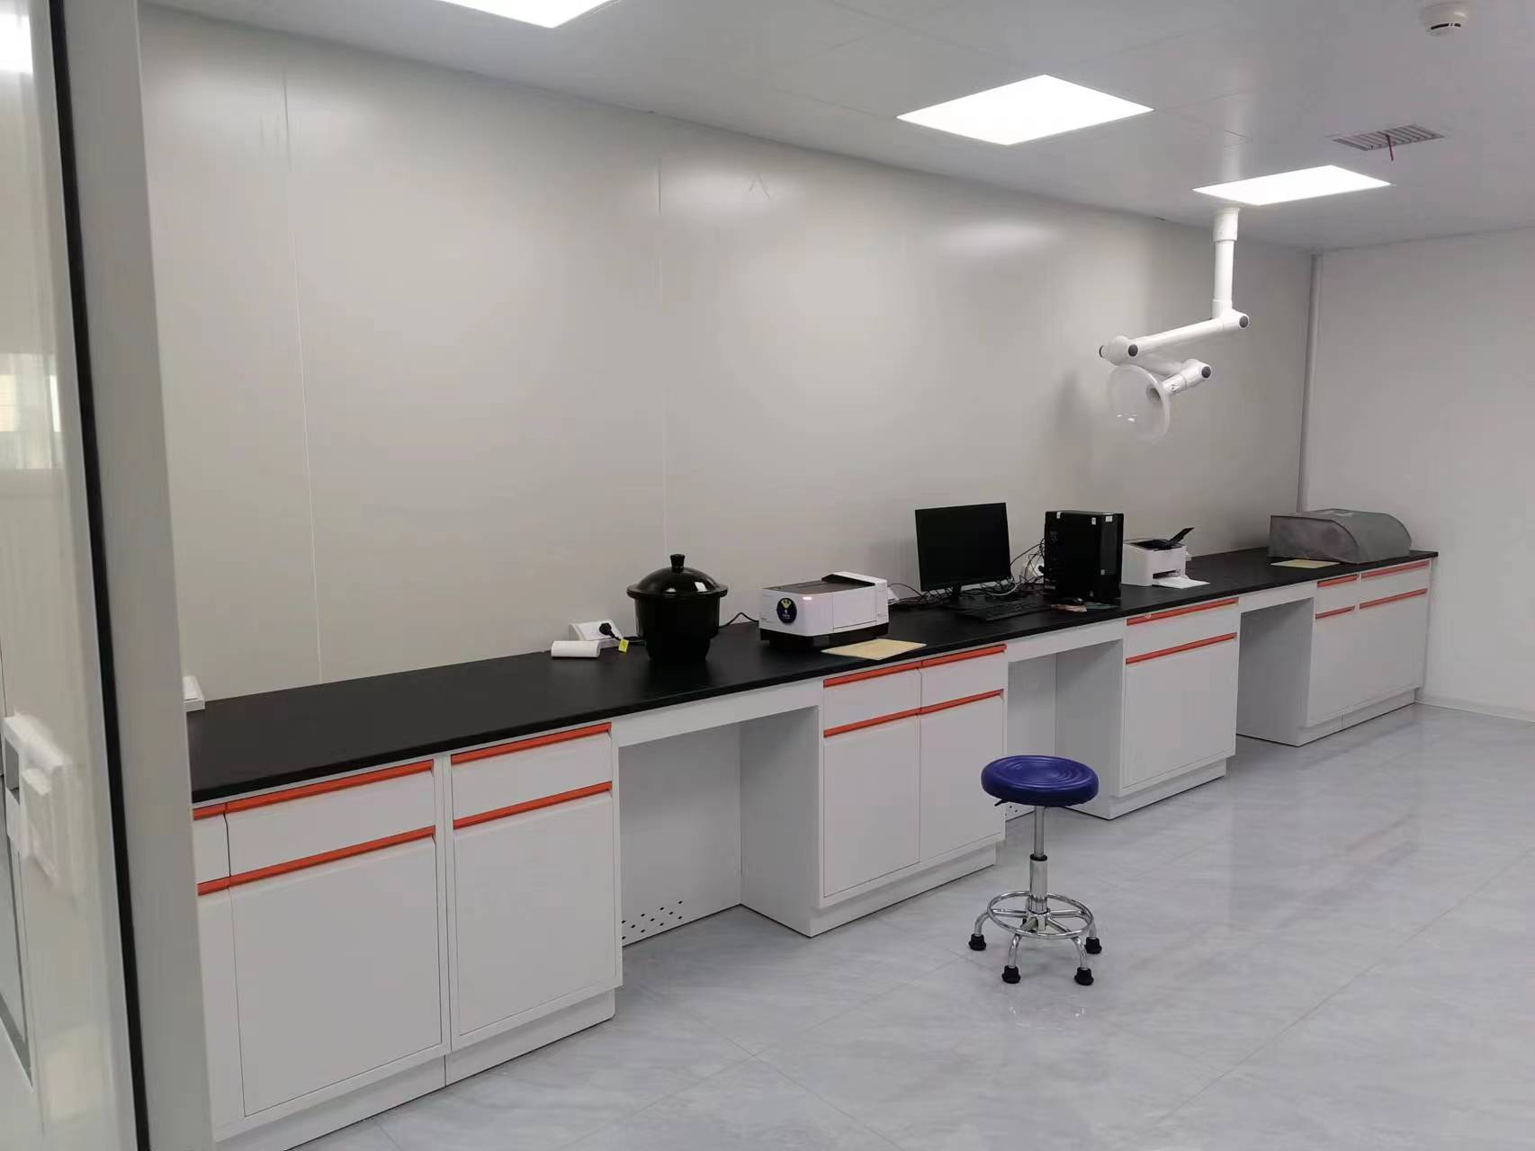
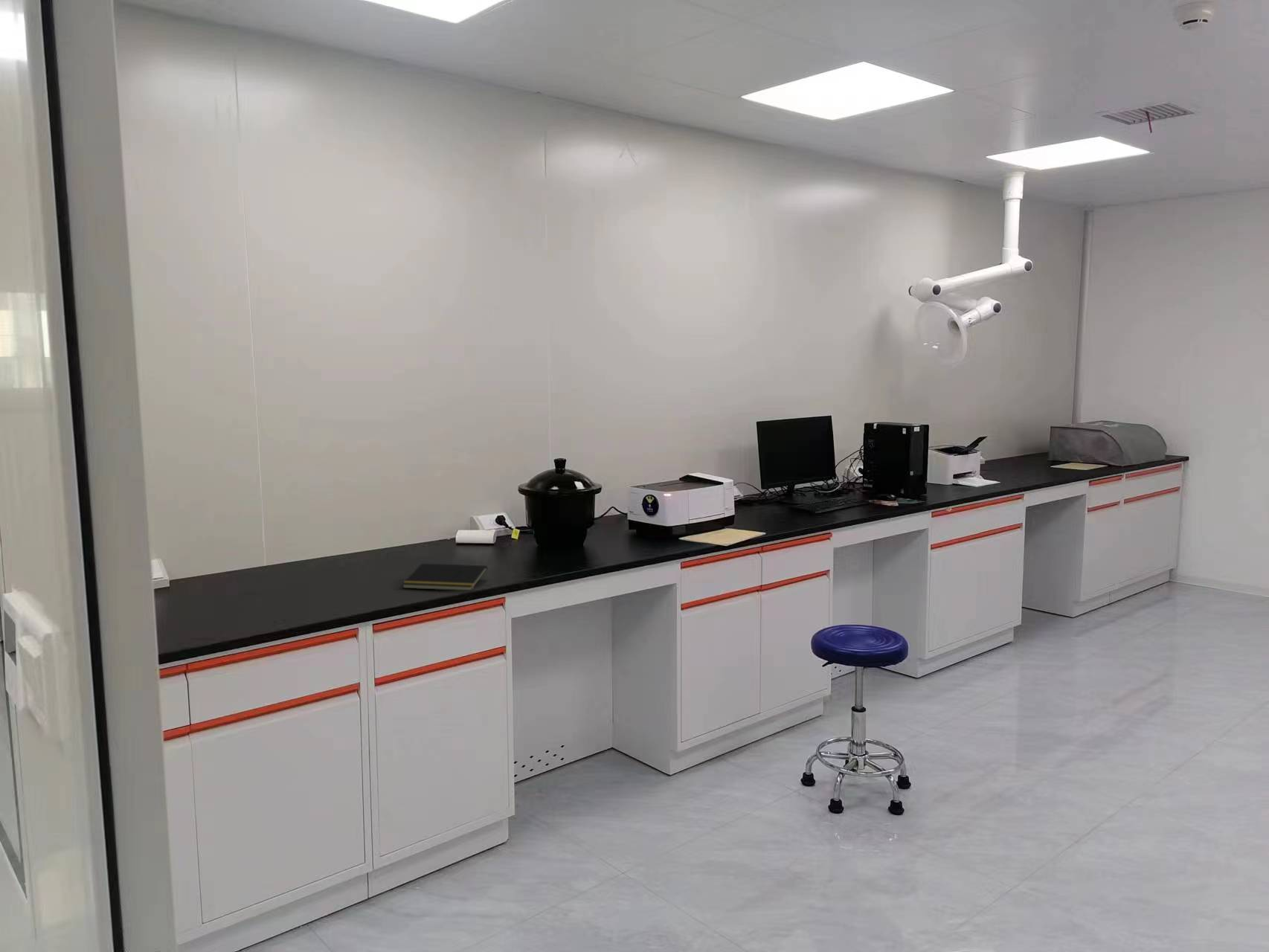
+ notepad [402,563,488,591]
